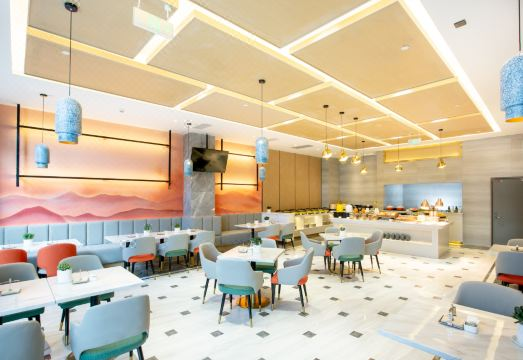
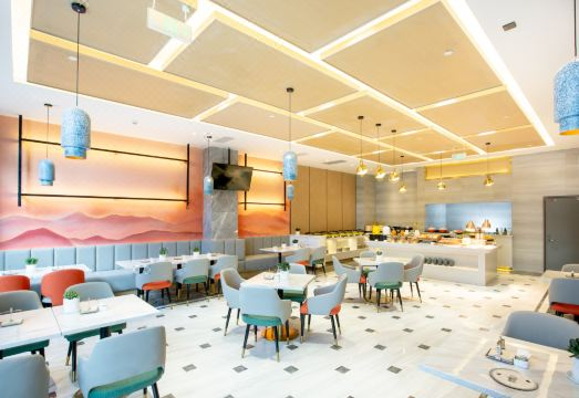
+ plate [488,367,539,391]
